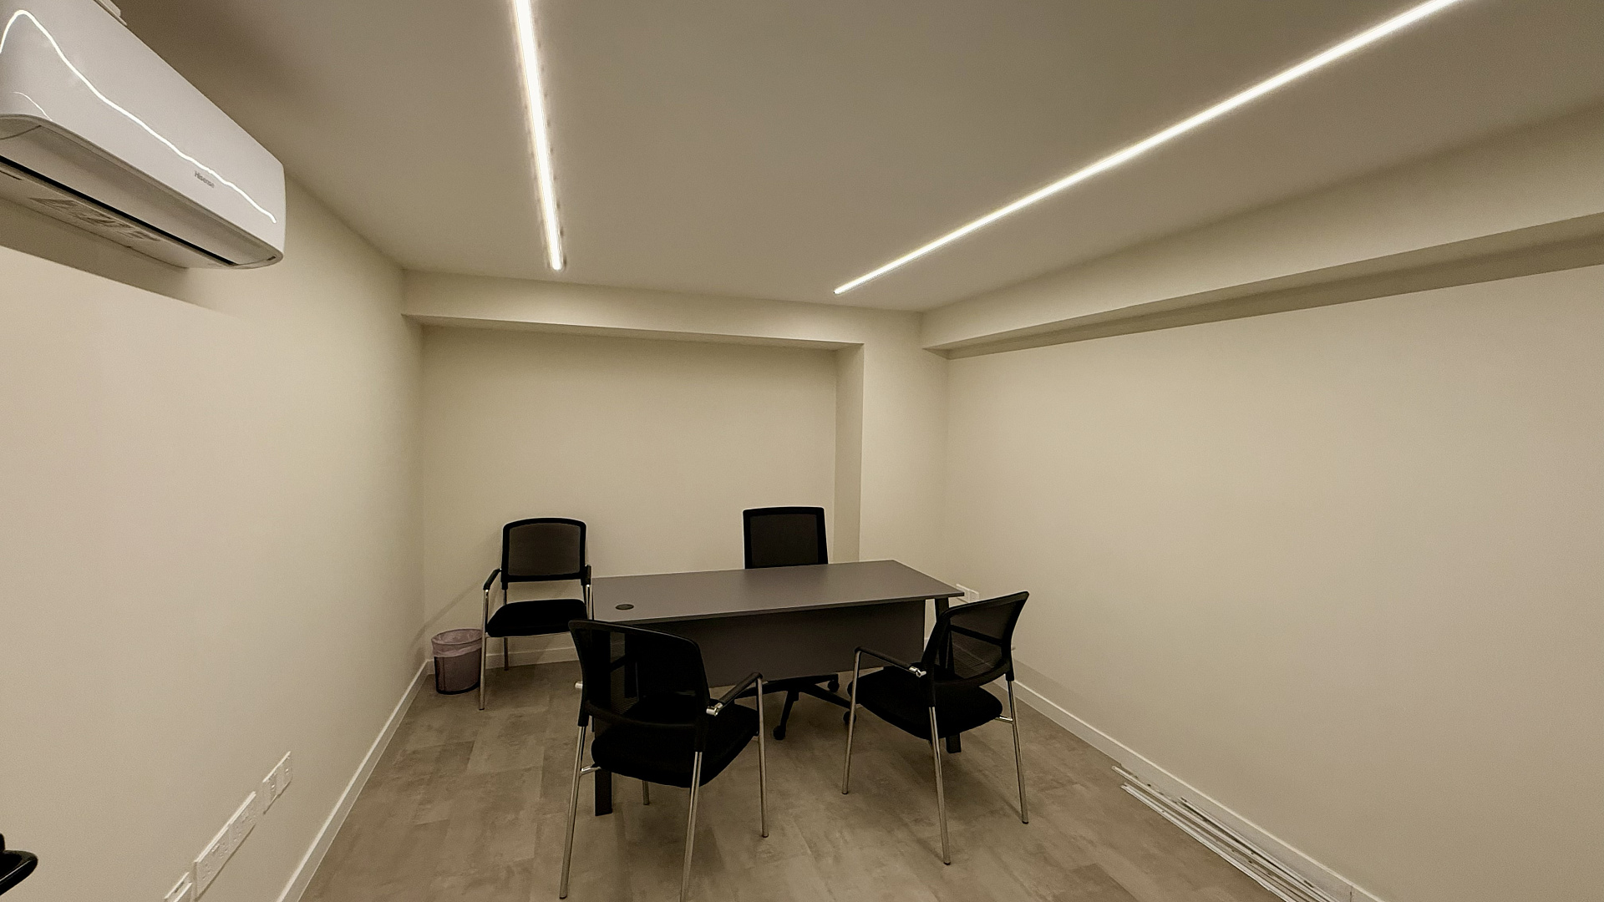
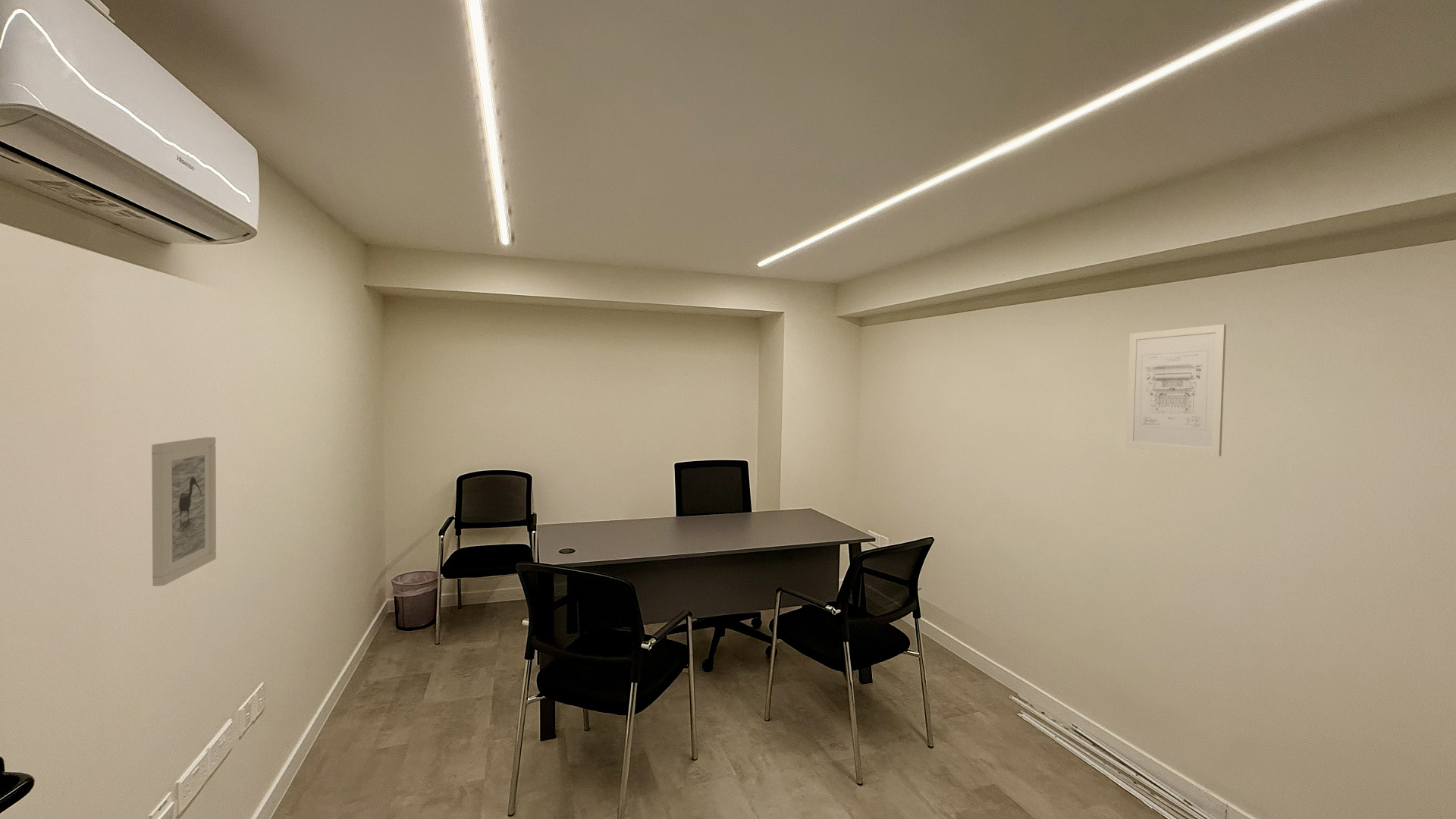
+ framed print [151,436,217,587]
+ wall art [1125,324,1227,457]
